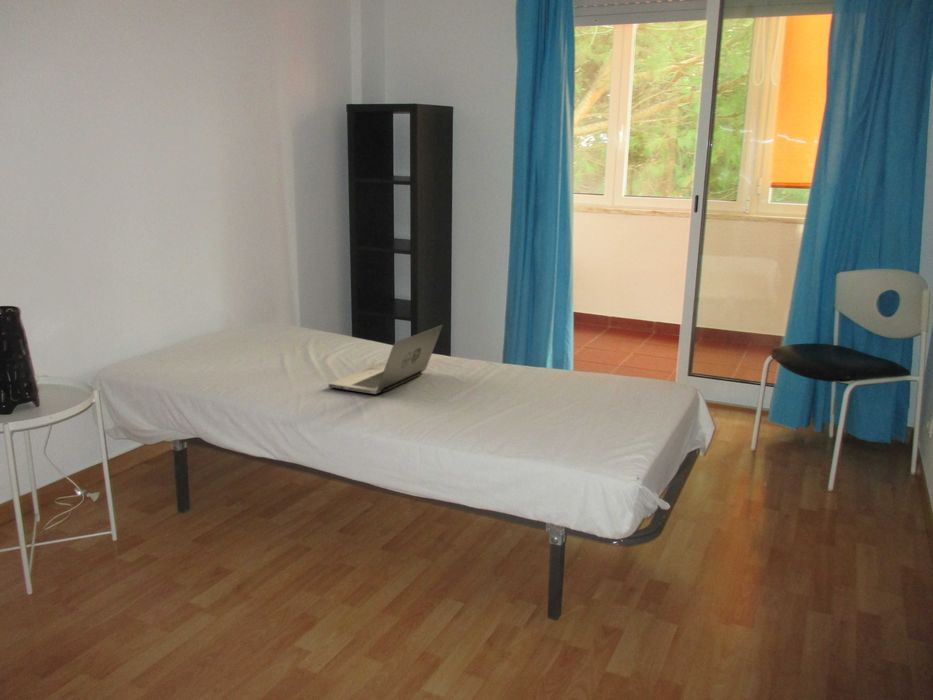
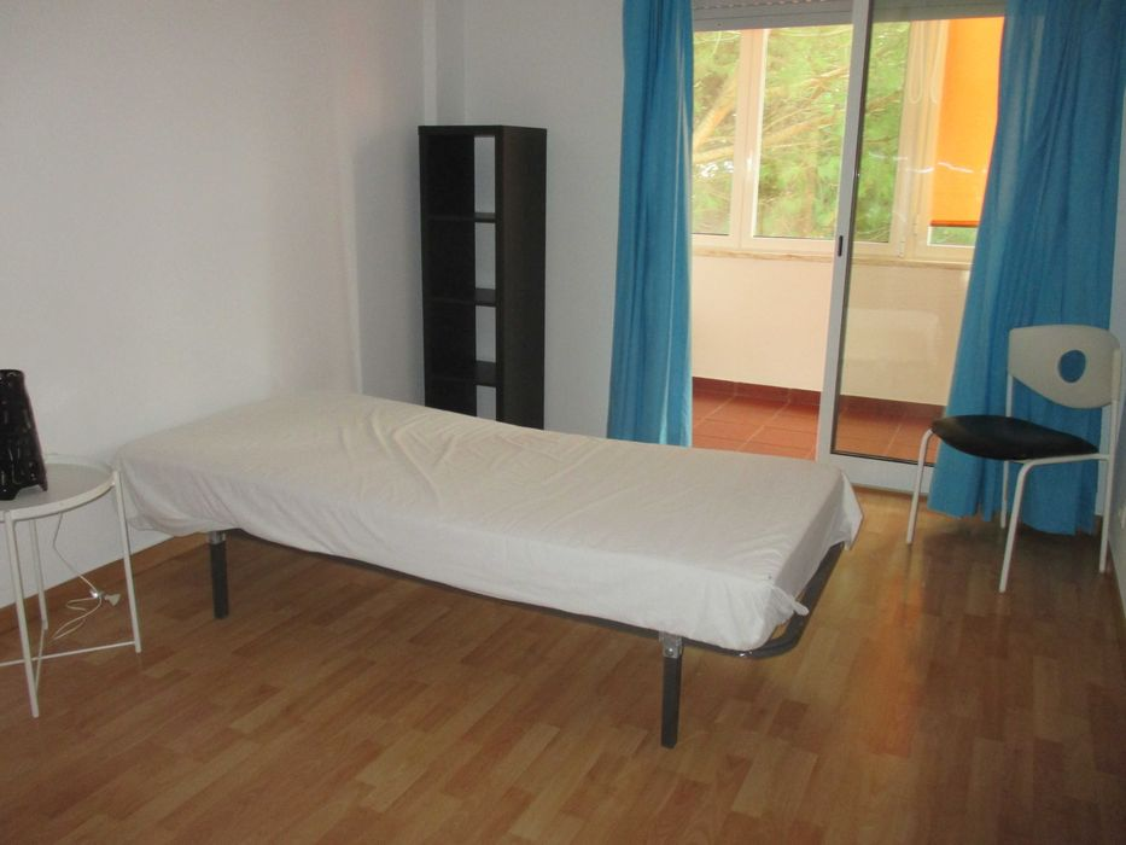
- laptop [328,324,444,395]
